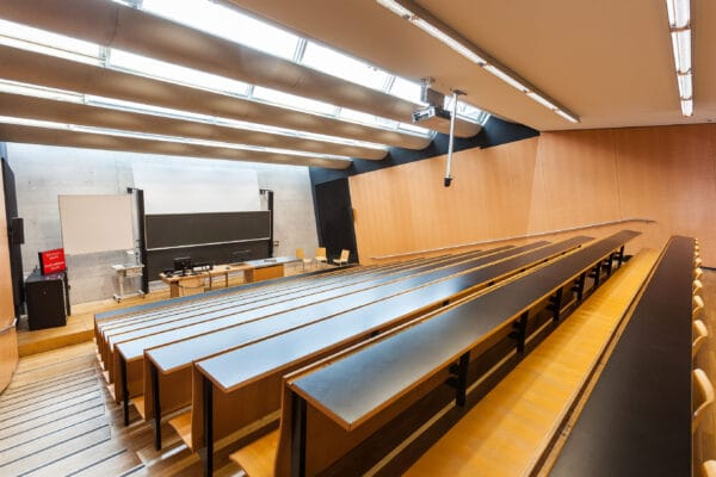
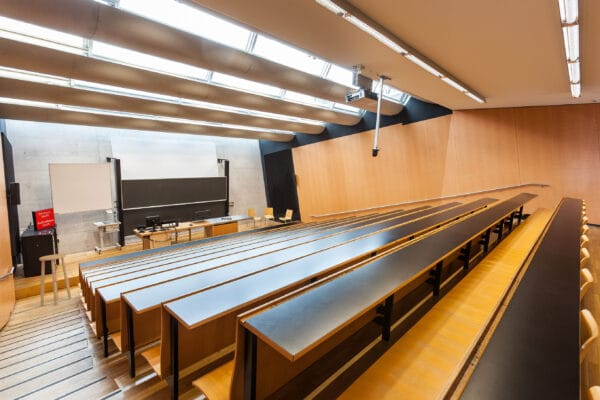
+ stool [38,253,72,307]
